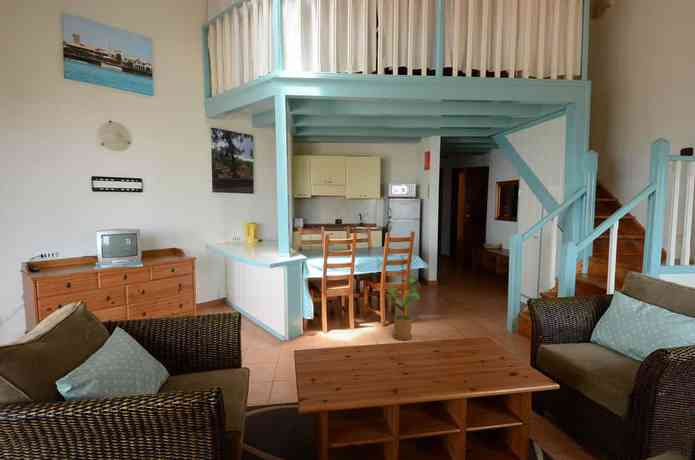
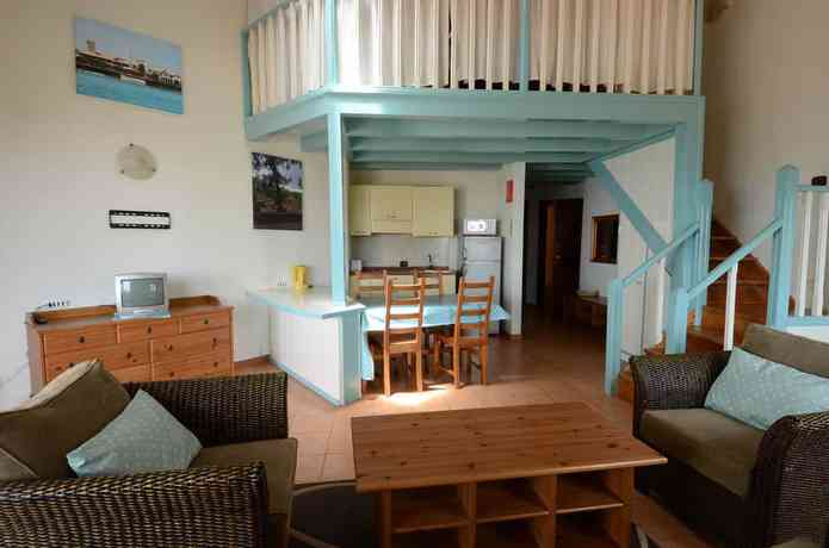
- house plant [385,277,422,341]
